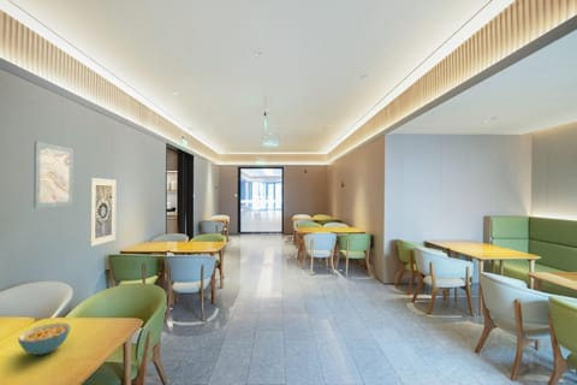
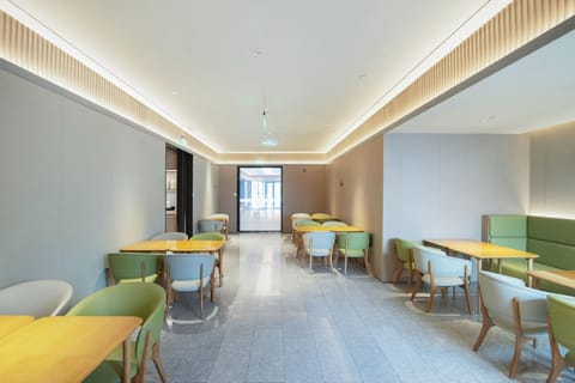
- cereal bowl [17,321,72,356]
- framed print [88,177,118,248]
- wall art [32,140,75,209]
